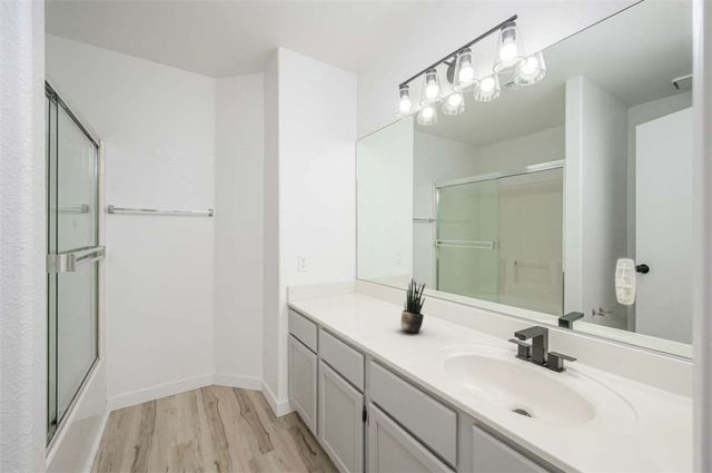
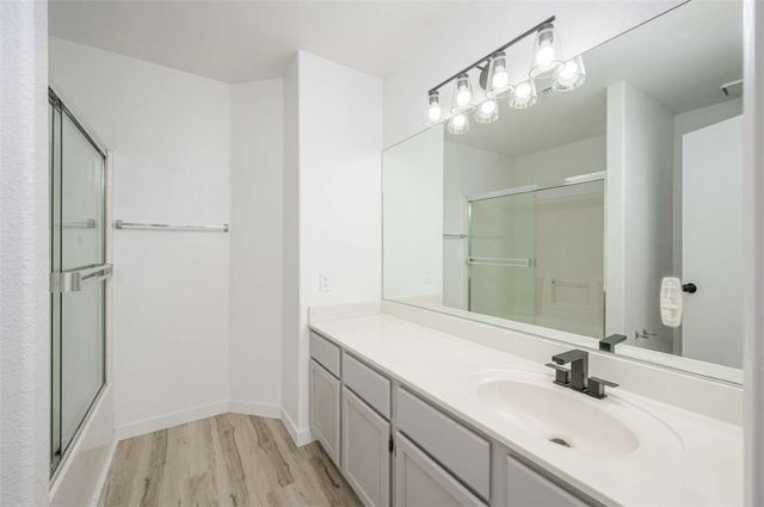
- potted plant [400,277,427,333]
